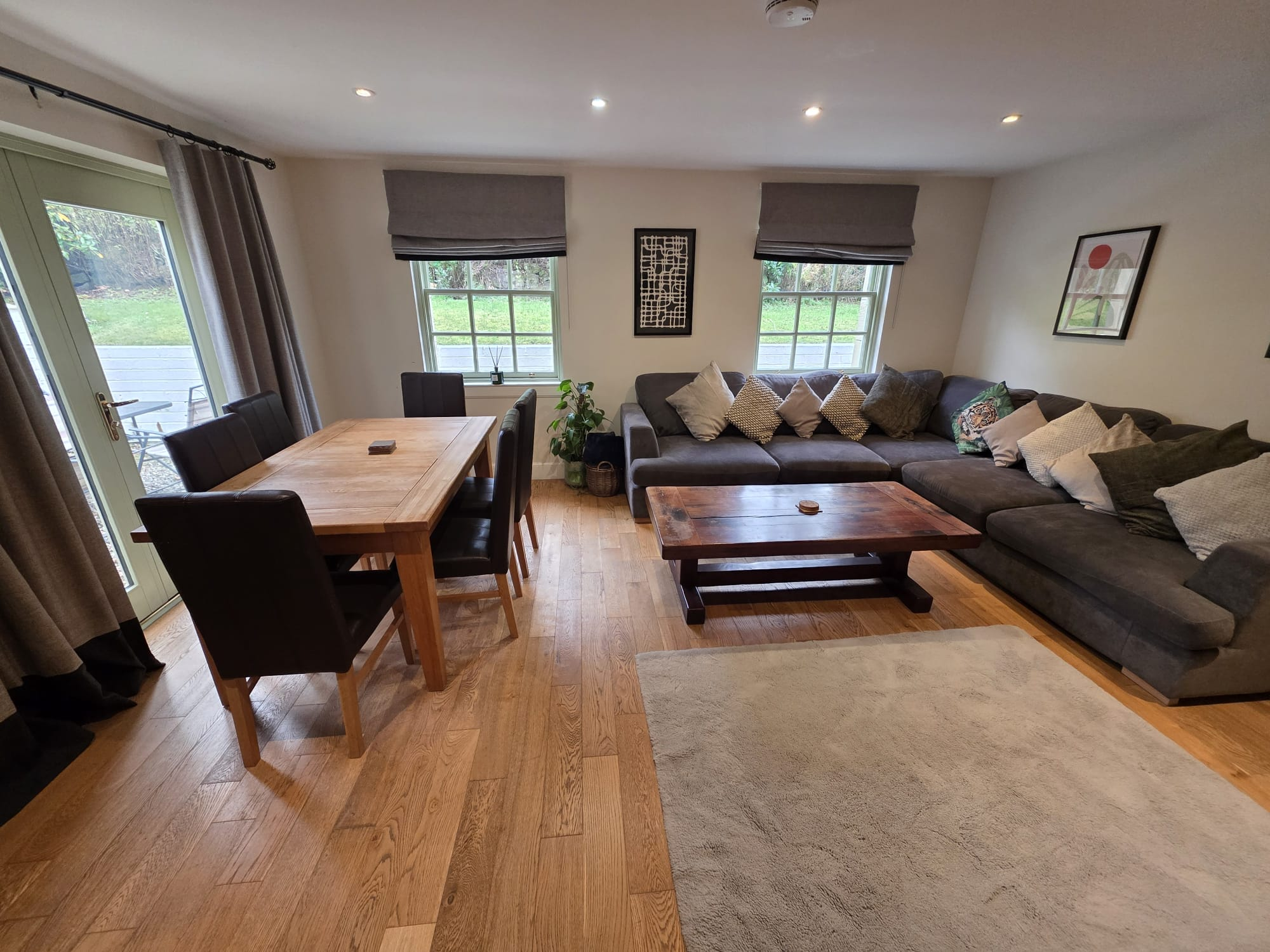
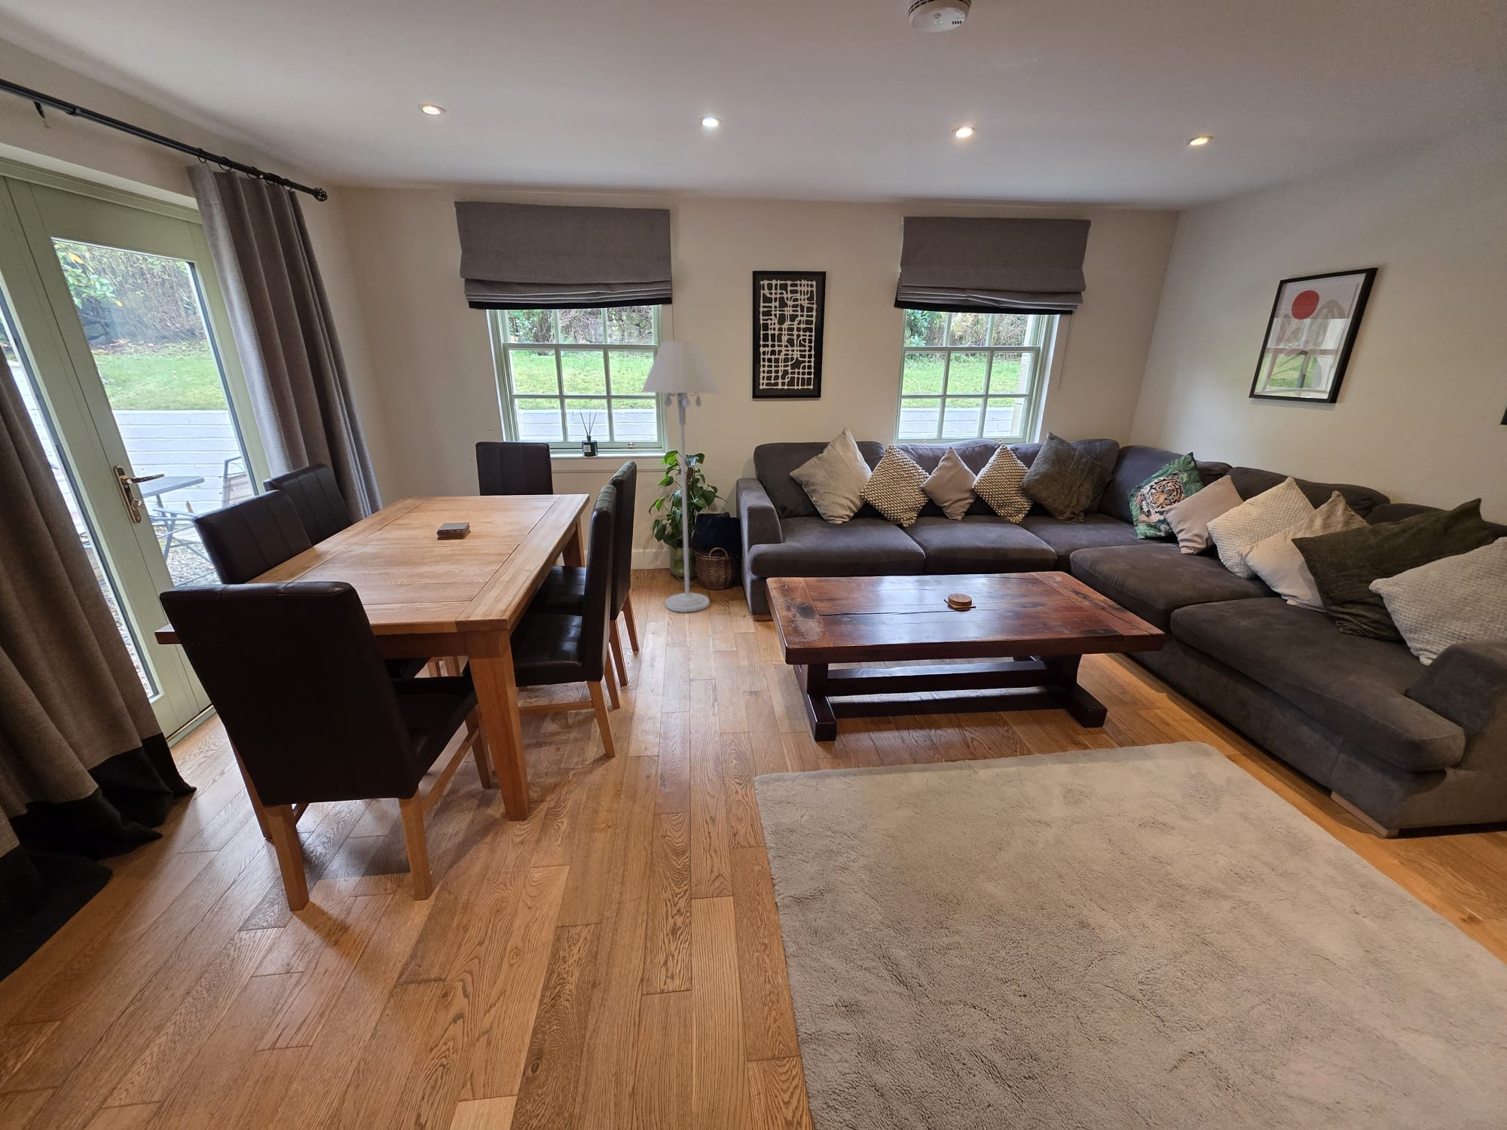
+ floor lamp [641,341,721,614]
